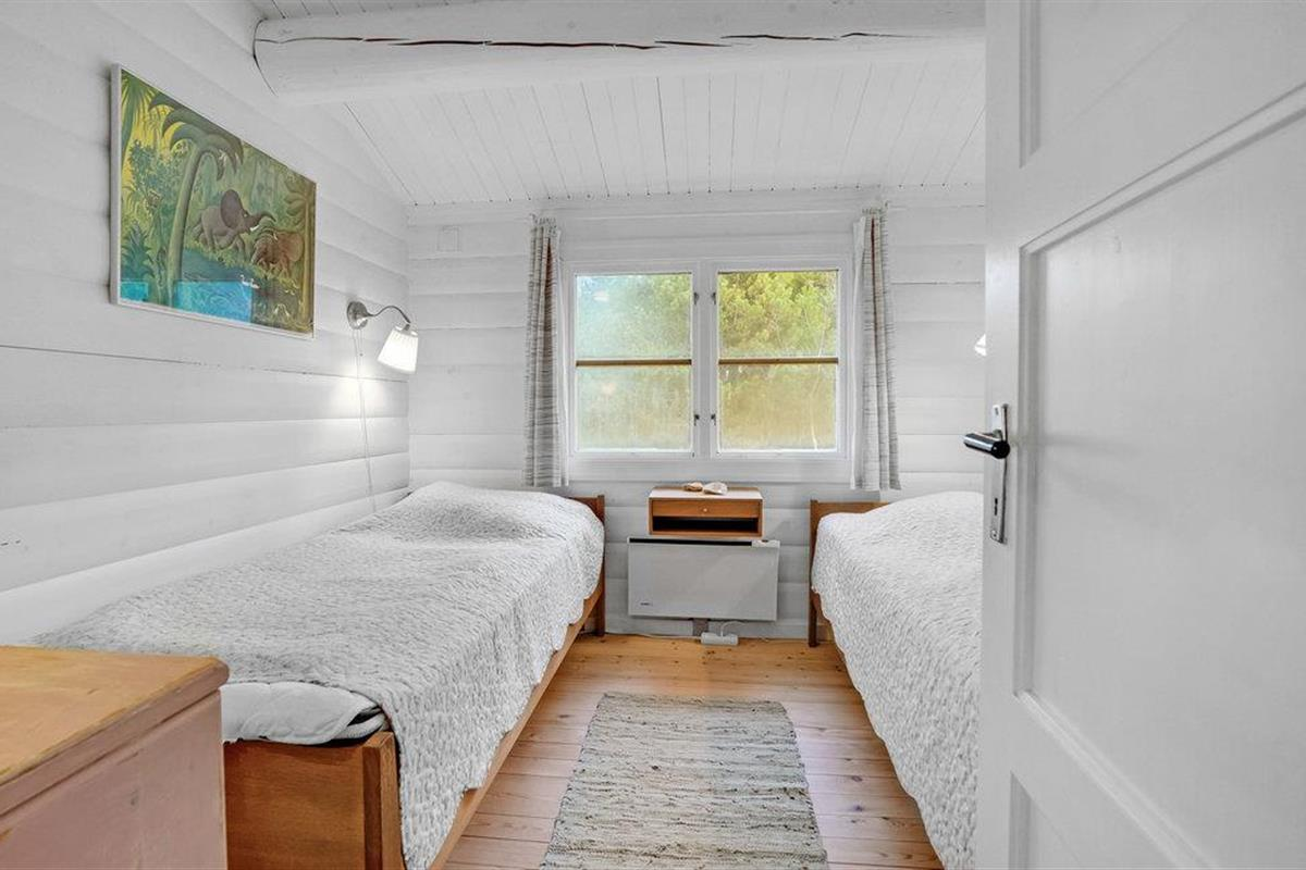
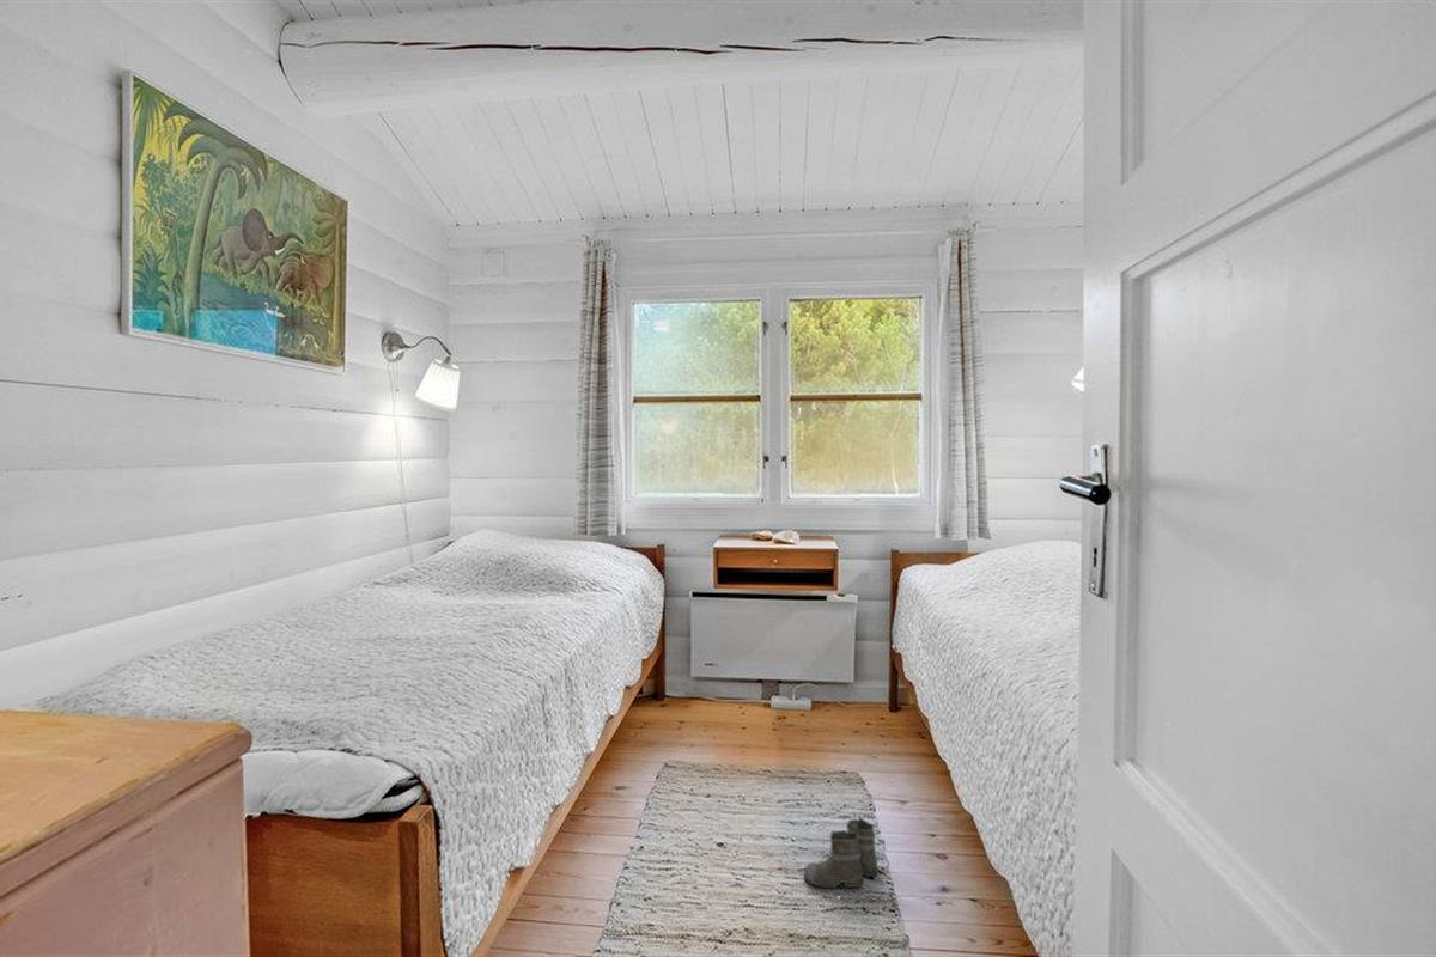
+ boots [803,816,880,895]
